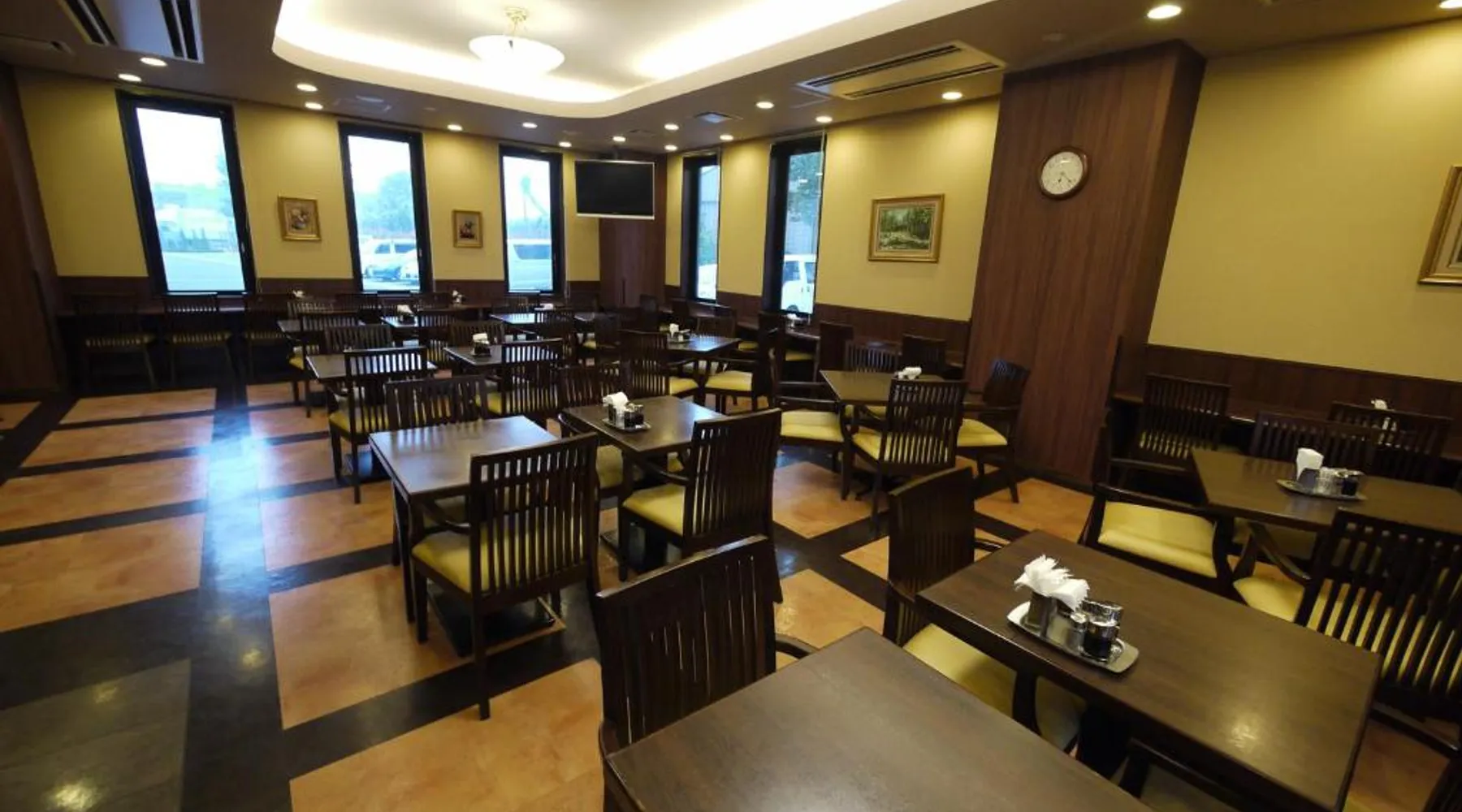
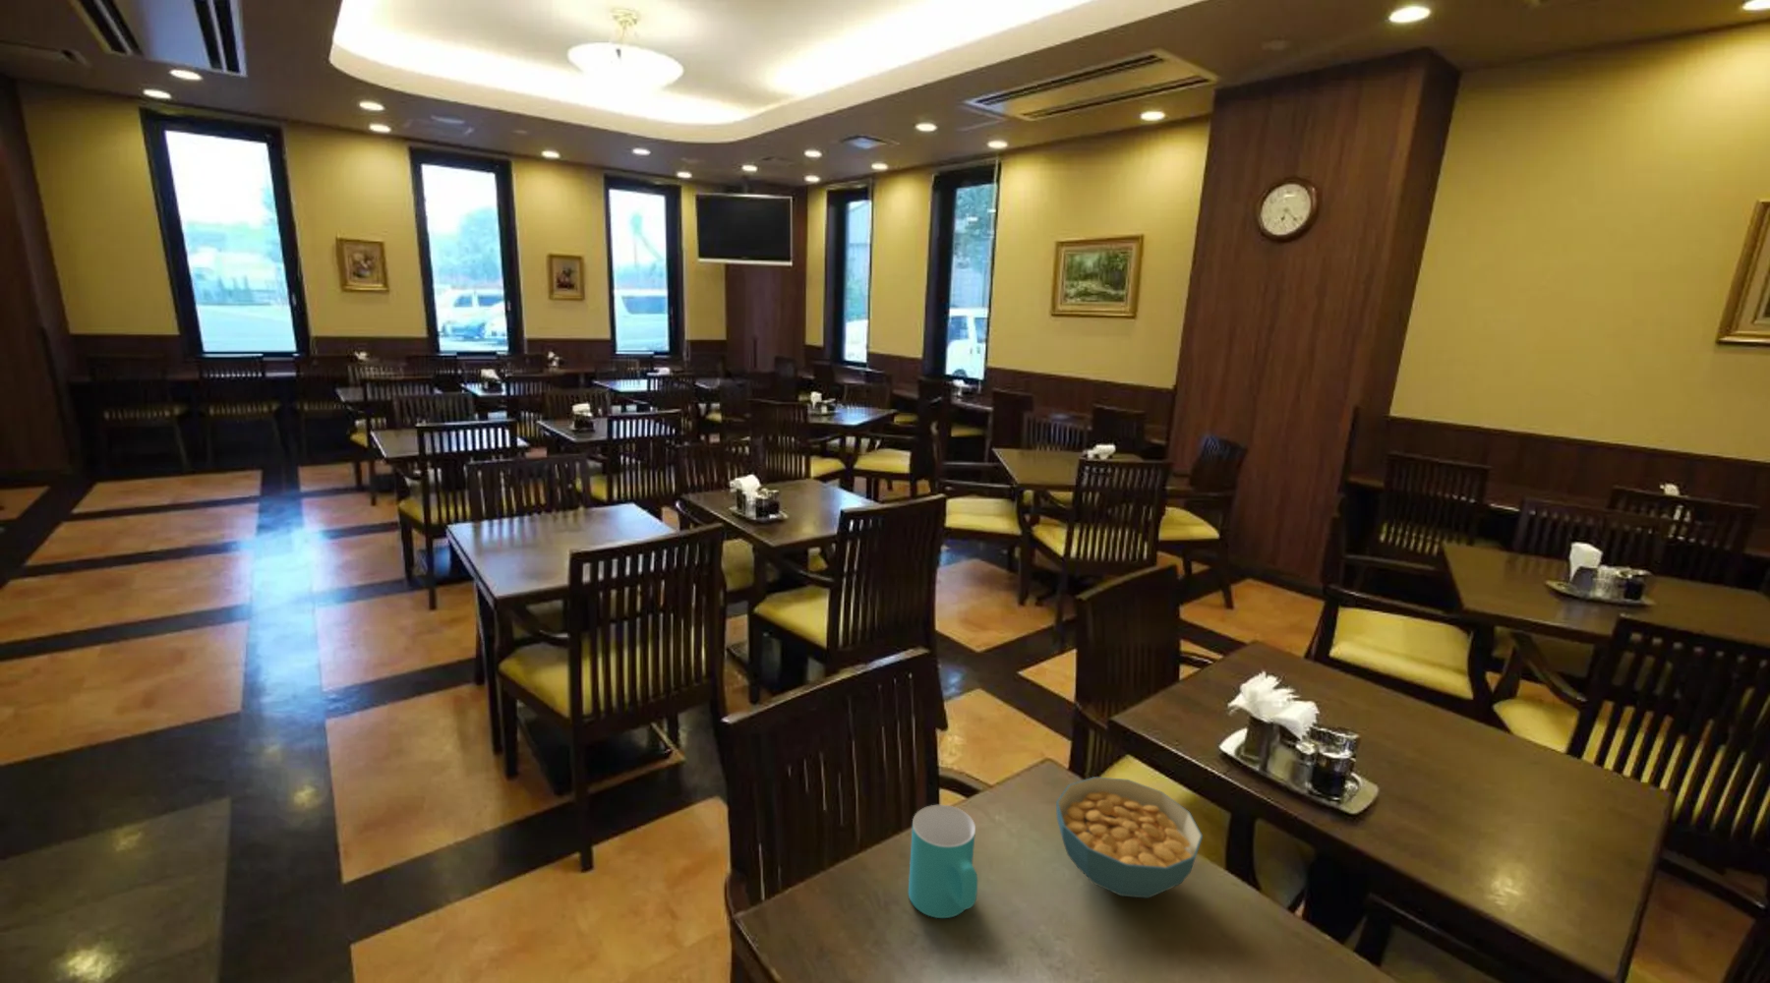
+ cereal bowl [1056,776,1203,899]
+ cup [908,804,978,919]
